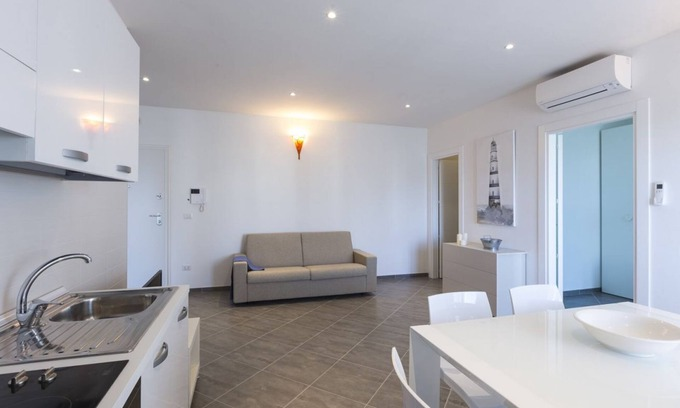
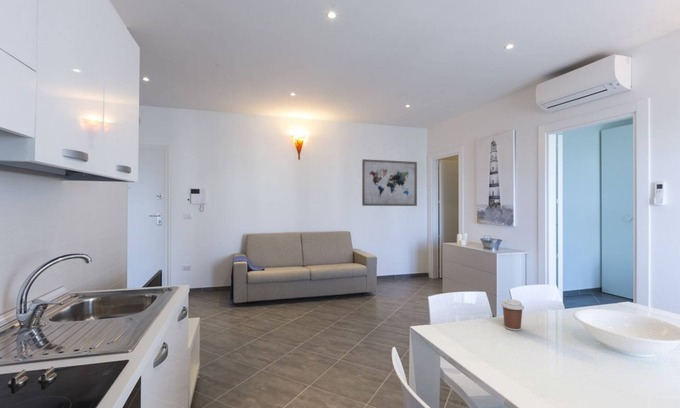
+ coffee cup [500,298,525,332]
+ wall art [361,158,418,207]
